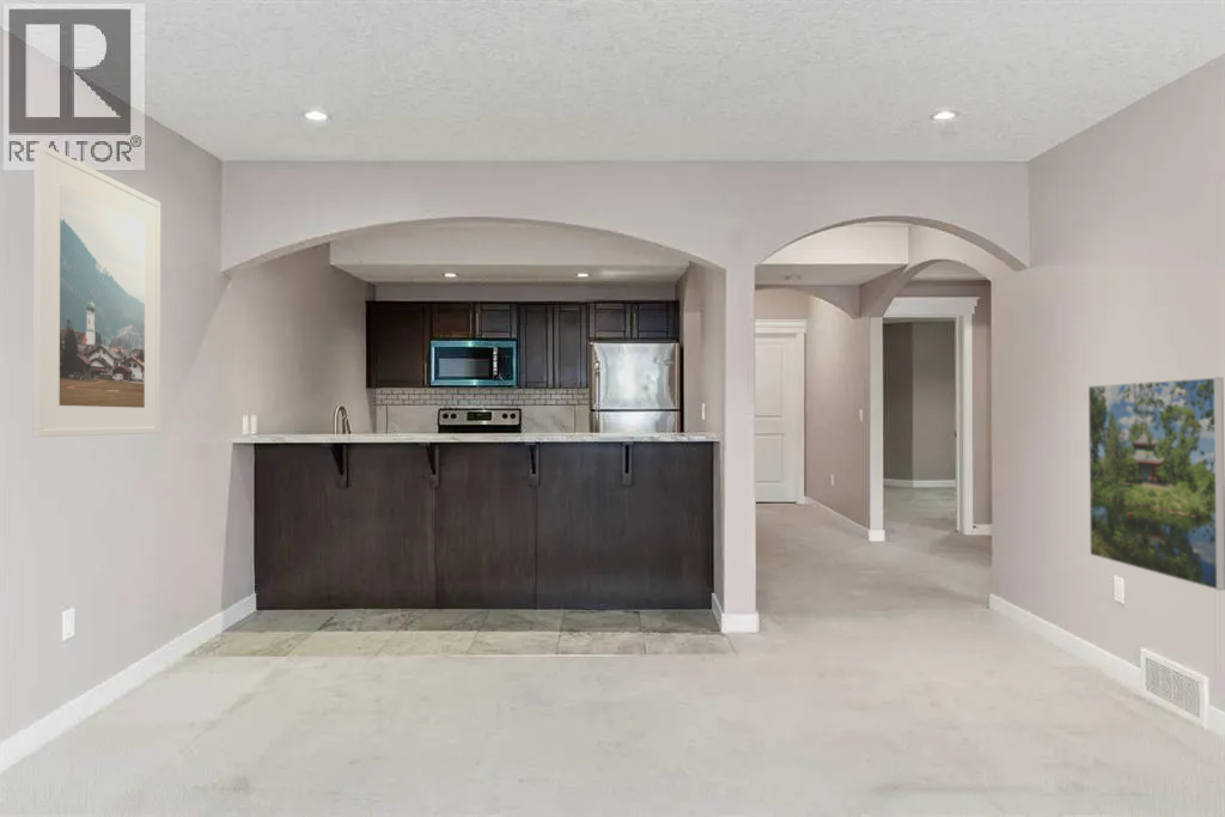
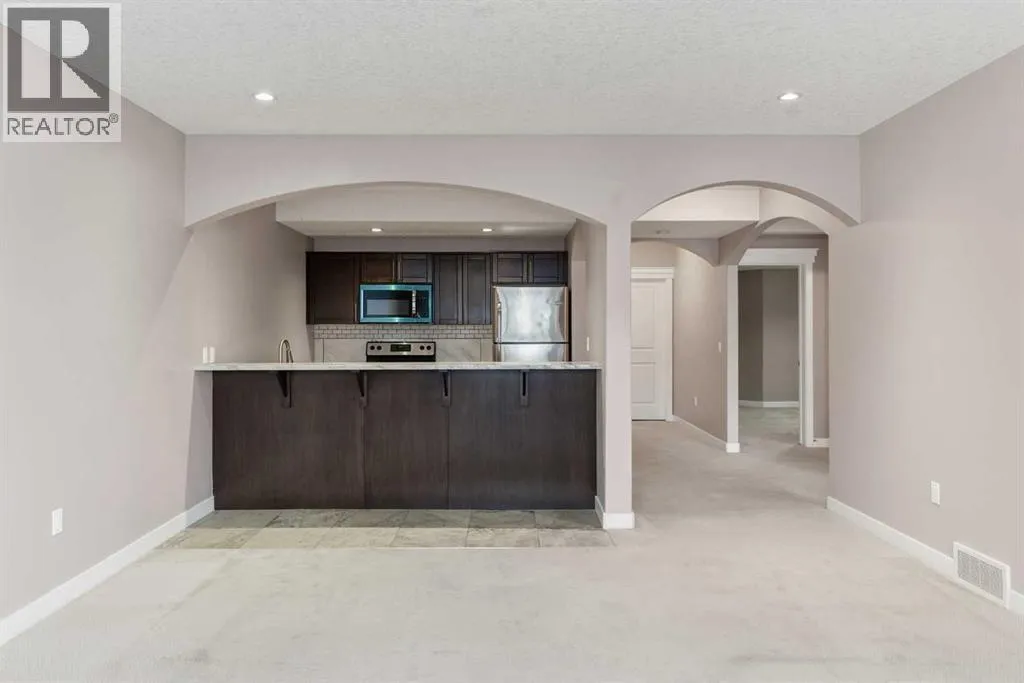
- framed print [1087,377,1225,591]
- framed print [31,142,161,438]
